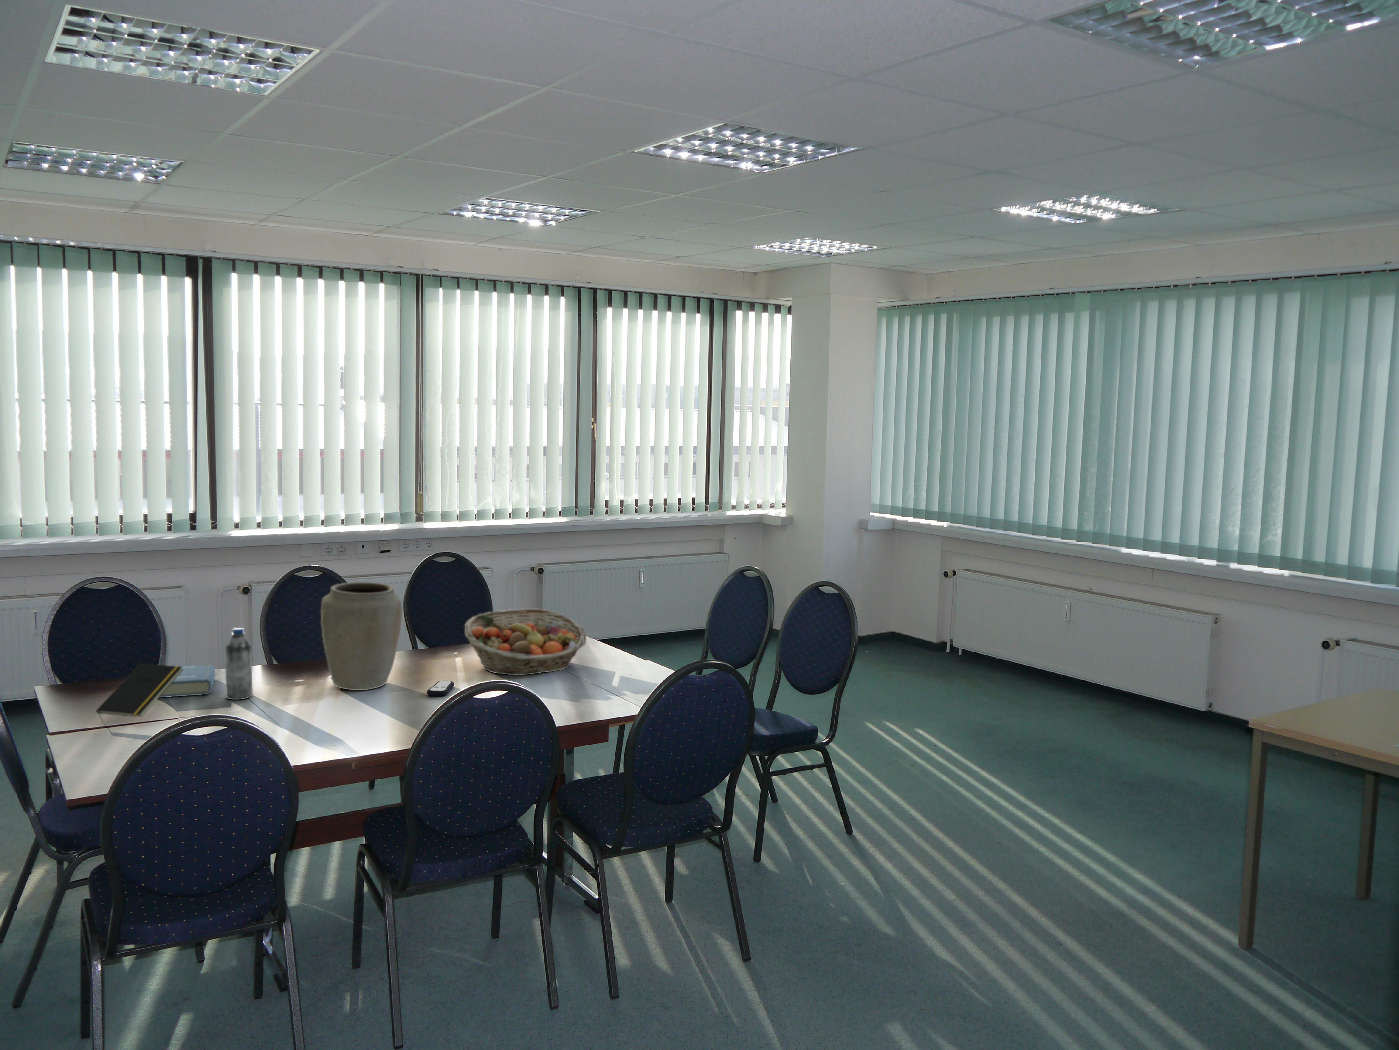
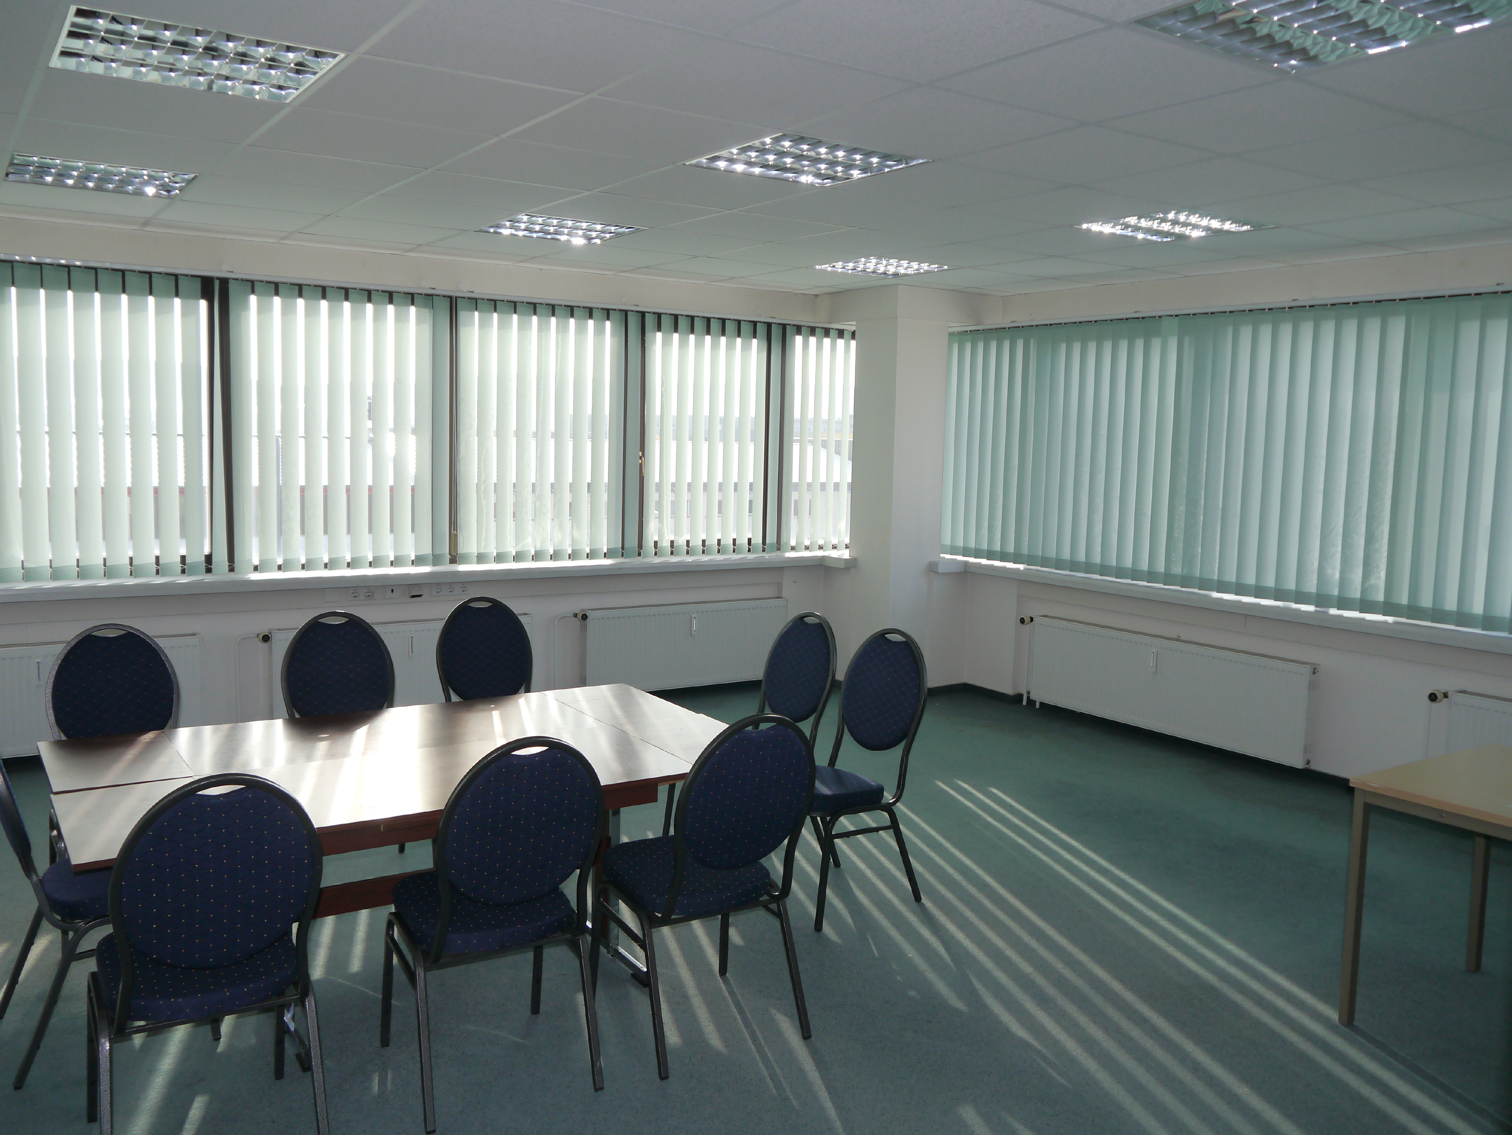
- vase [320,581,403,690]
- fruit basket [464,609,587,675]
- notepad [96,663,183,722]
- water bottle [225,628,253,700]
- hardback book [159,664,215,698]
- remote control [427,681,455,696]
